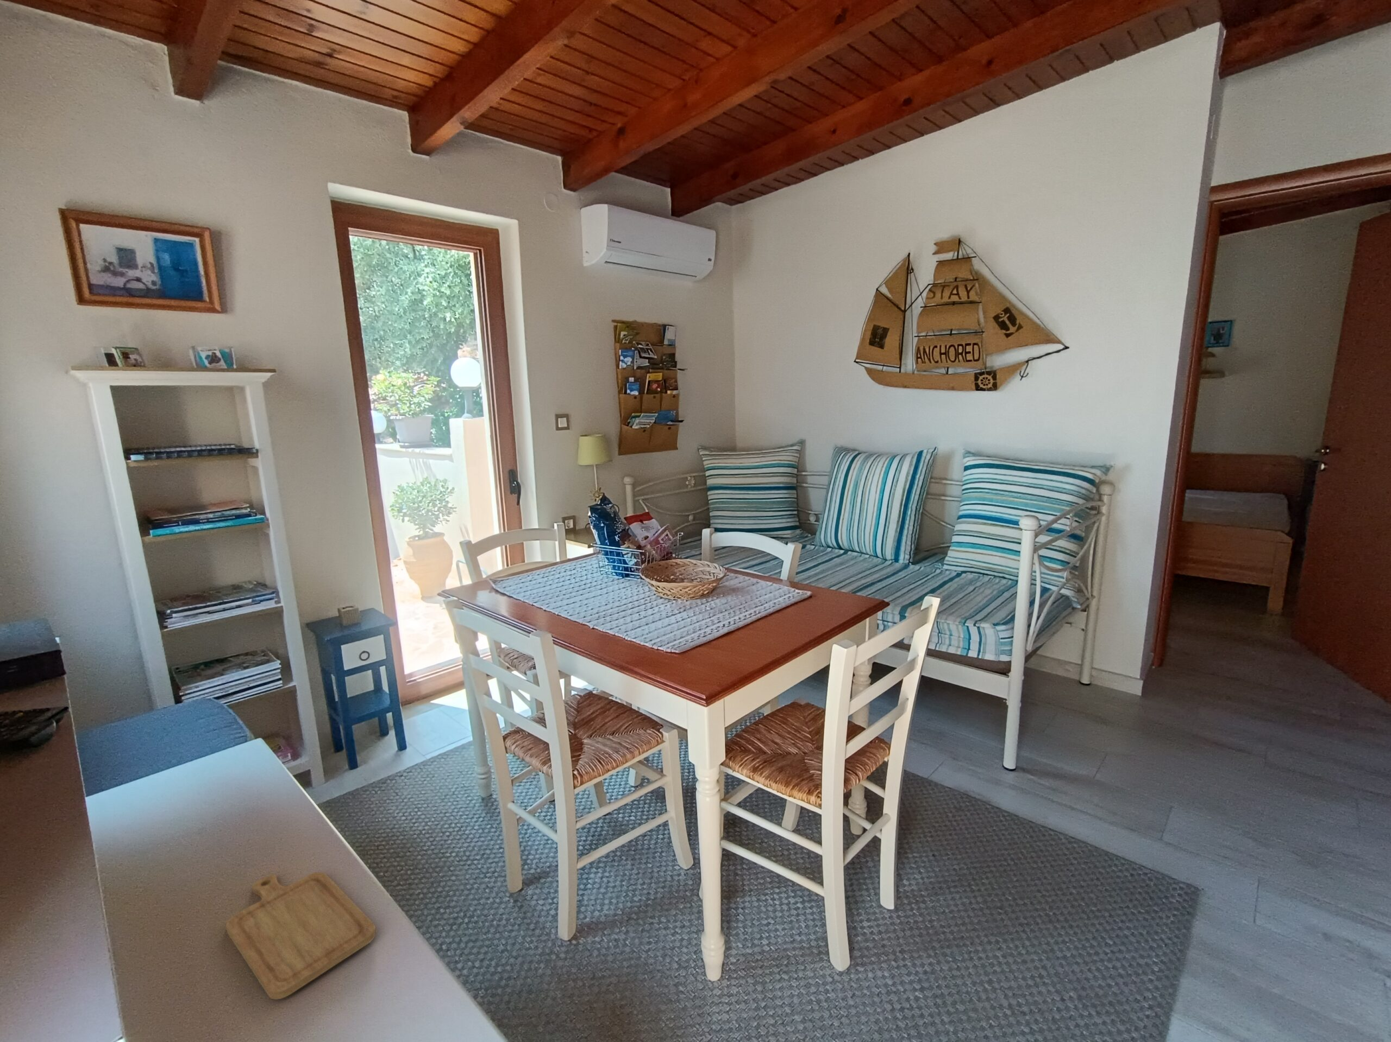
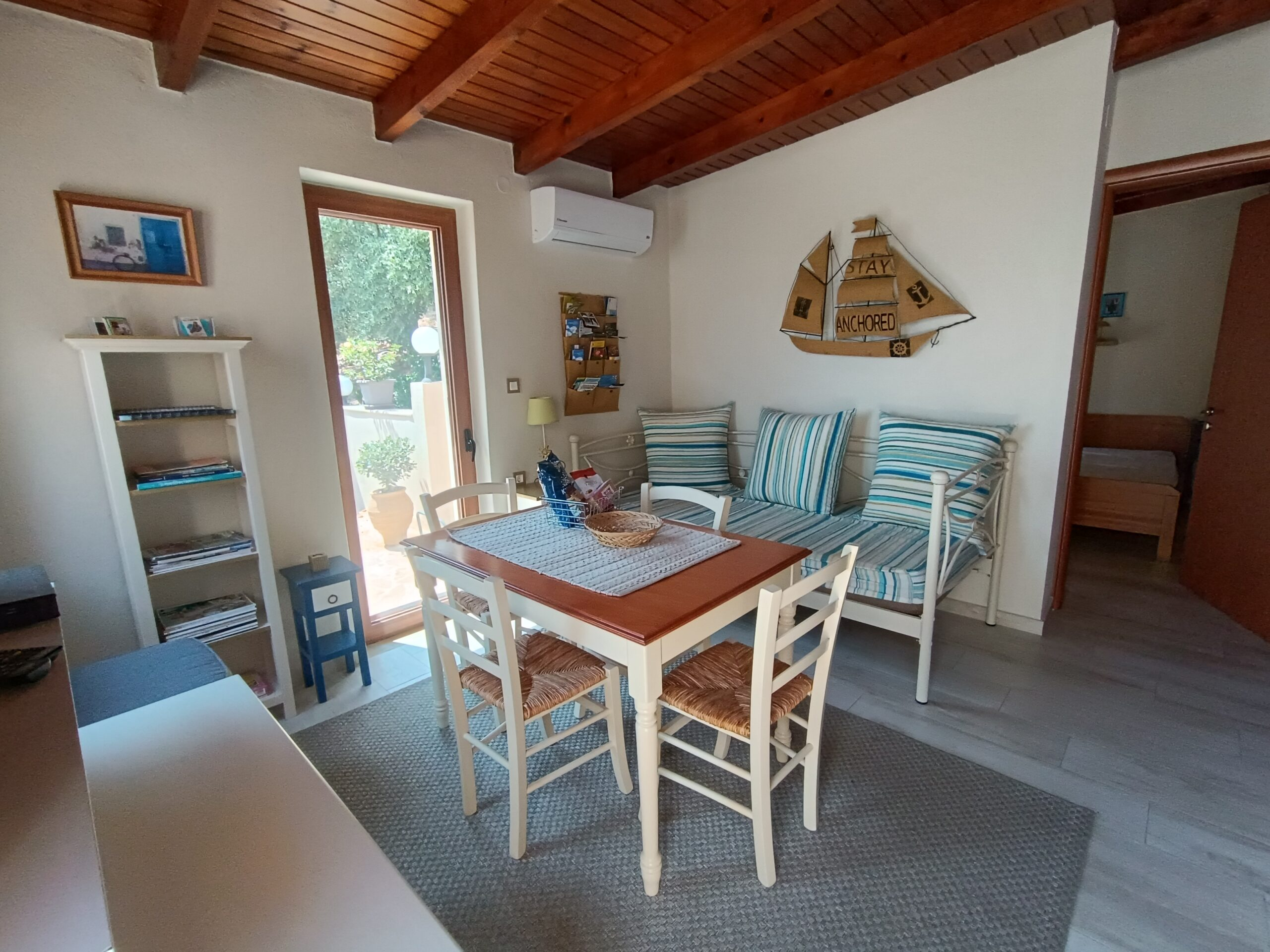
- chopping board [225,871,377,1000]
